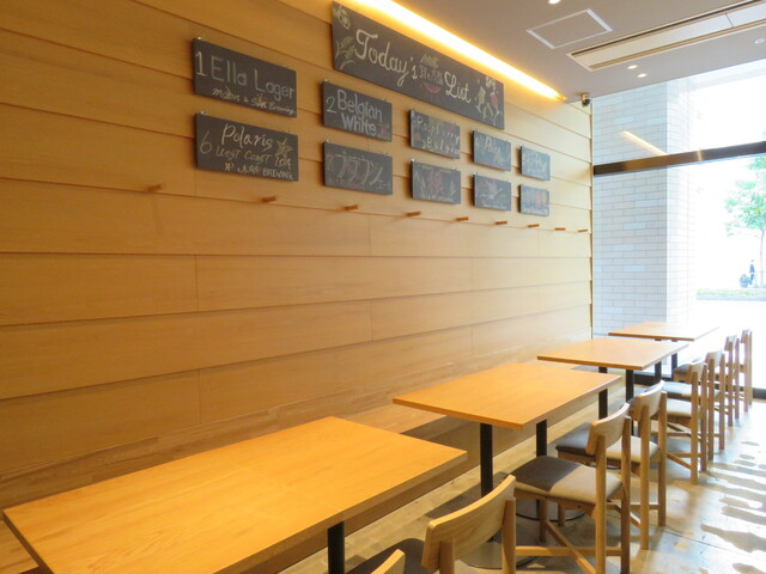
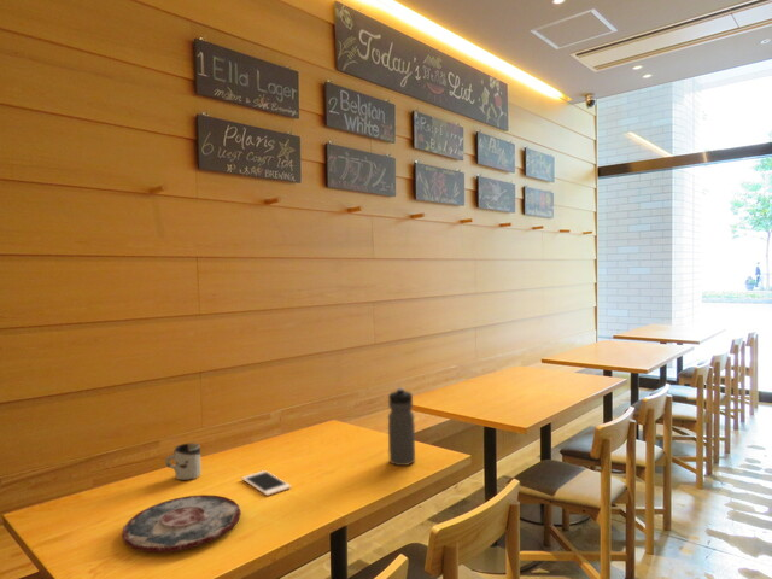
+ water bottle [387,386,416,467]
+ cup [164,441,203,481]
+ plate [121,493,242,554]
+ cell phone [241,469,292,497]
